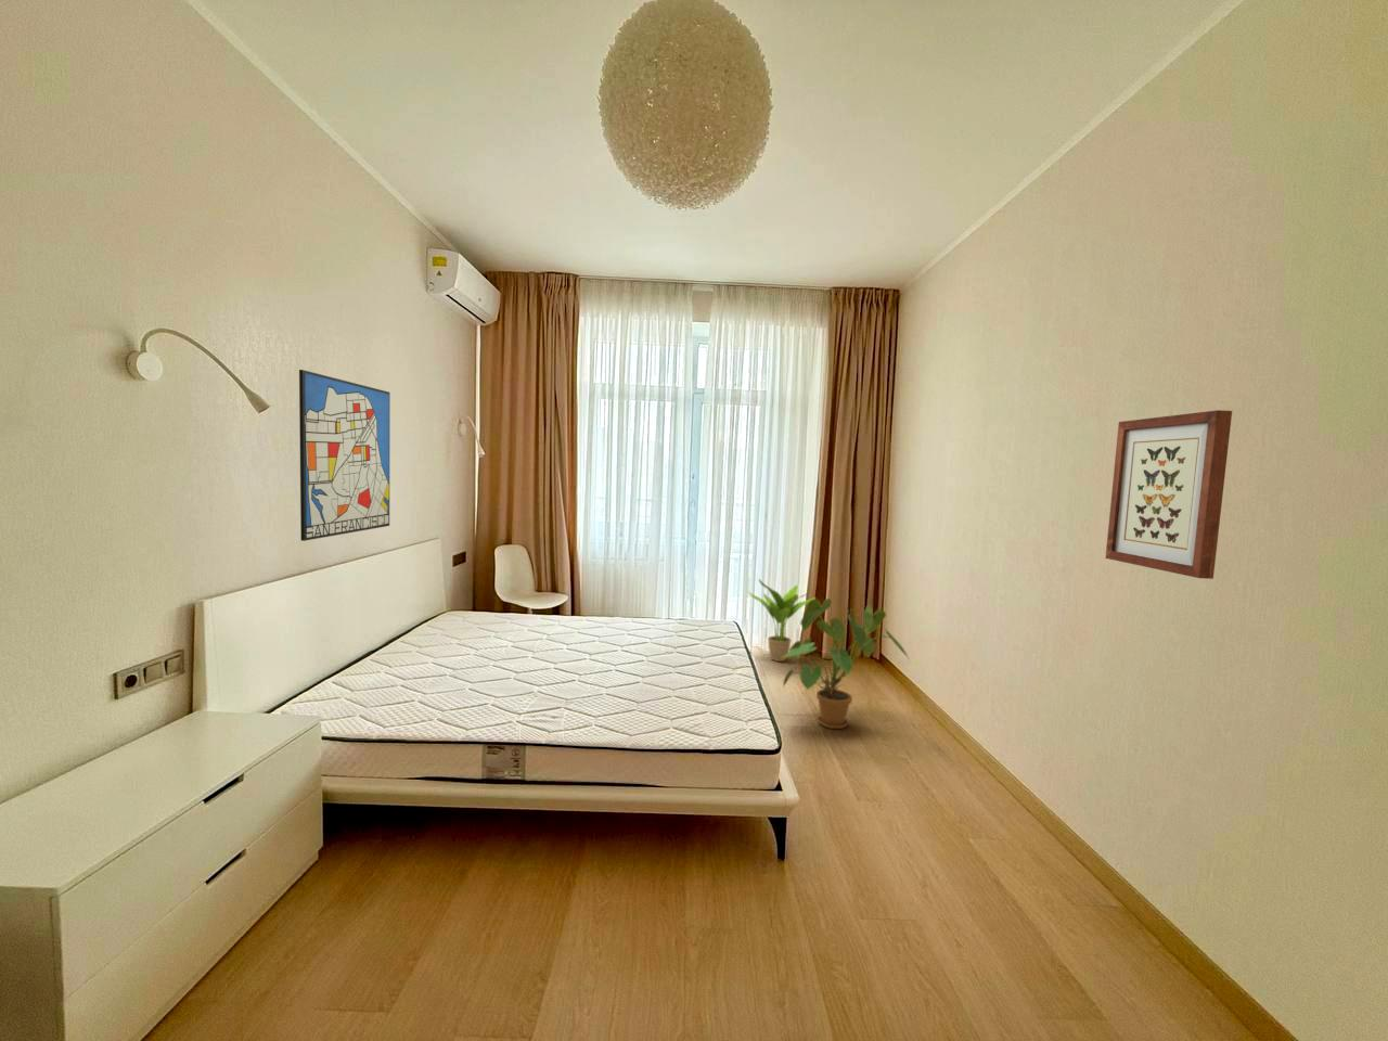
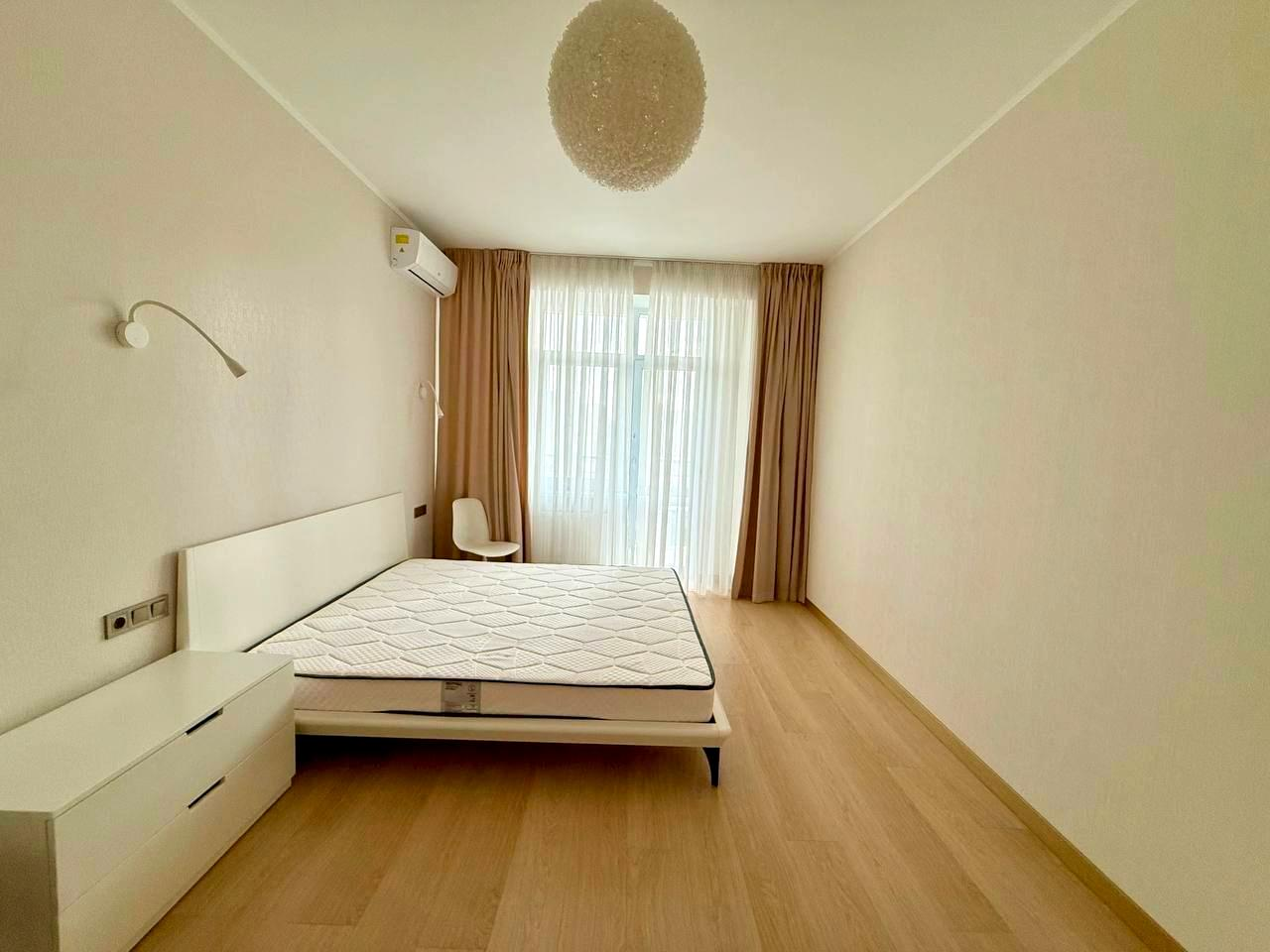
- potted plant [748,578,816,663]
- wall art [298,369,391,542]
- house plant [780,597,909,729]
- wall art [1105,409,1233,581]
